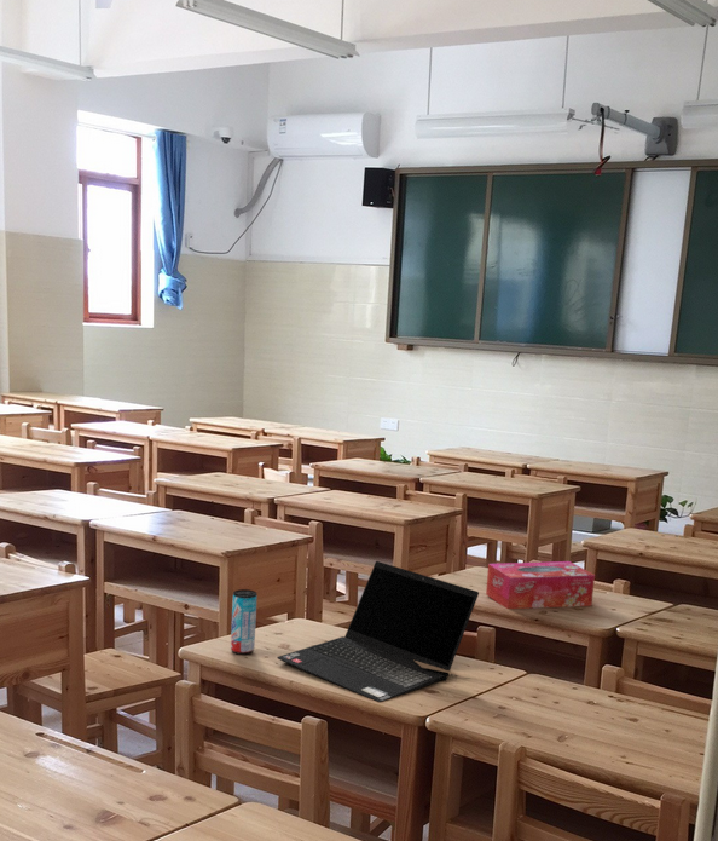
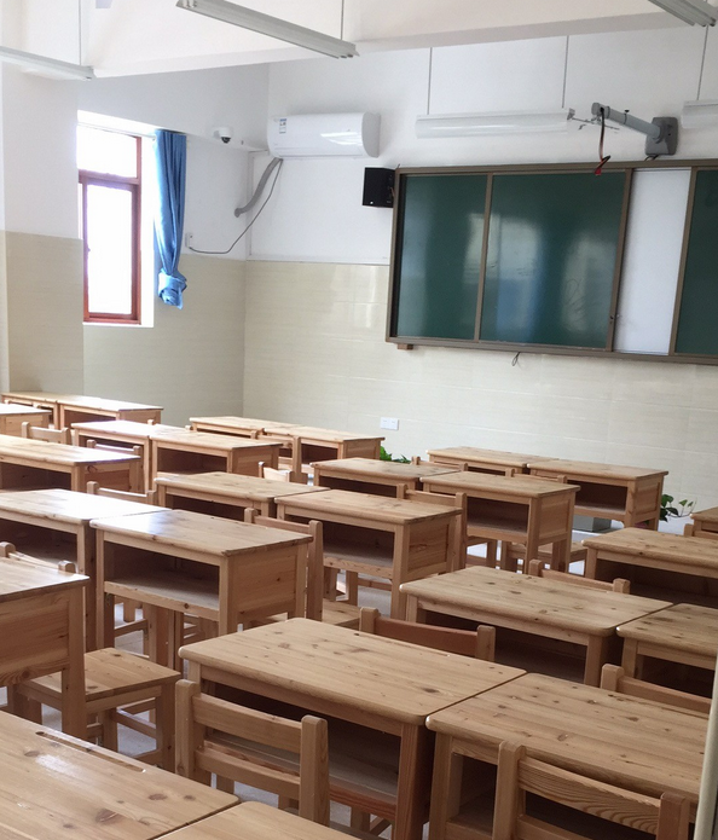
- laptop computer [276,560,480,703]
- beverage can [230,588,259,656]
- tissue box [485,560,596,610]
